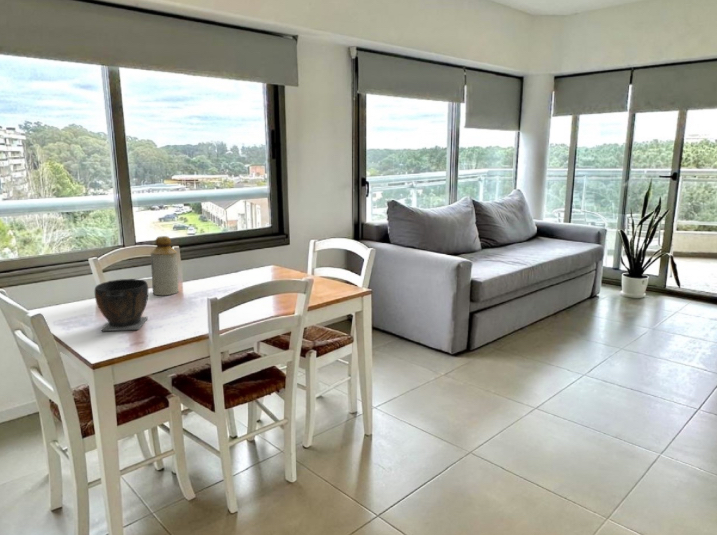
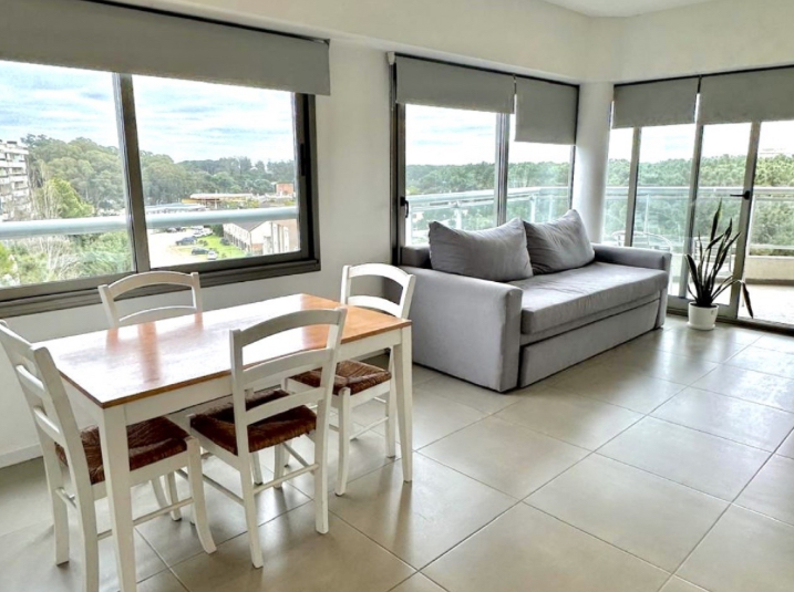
- bowl [94,278,149,332]
- bottle [150,235,180,296]
